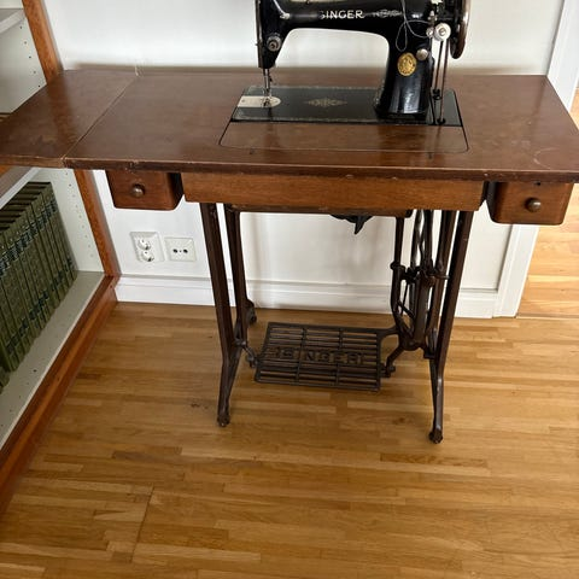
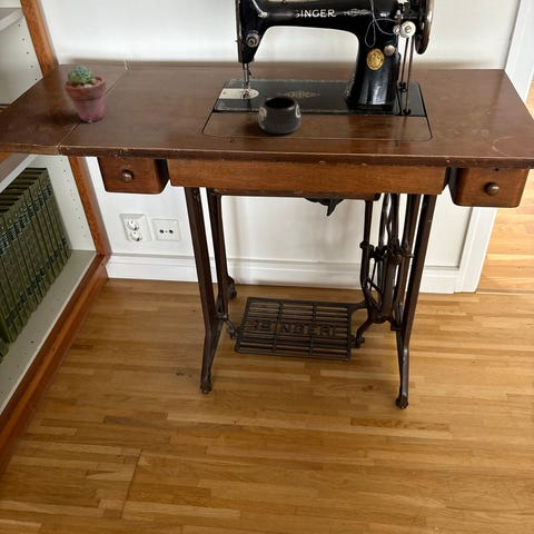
+ potted succulent [63,65,107,123]
+ mug [258,91,301,135]
